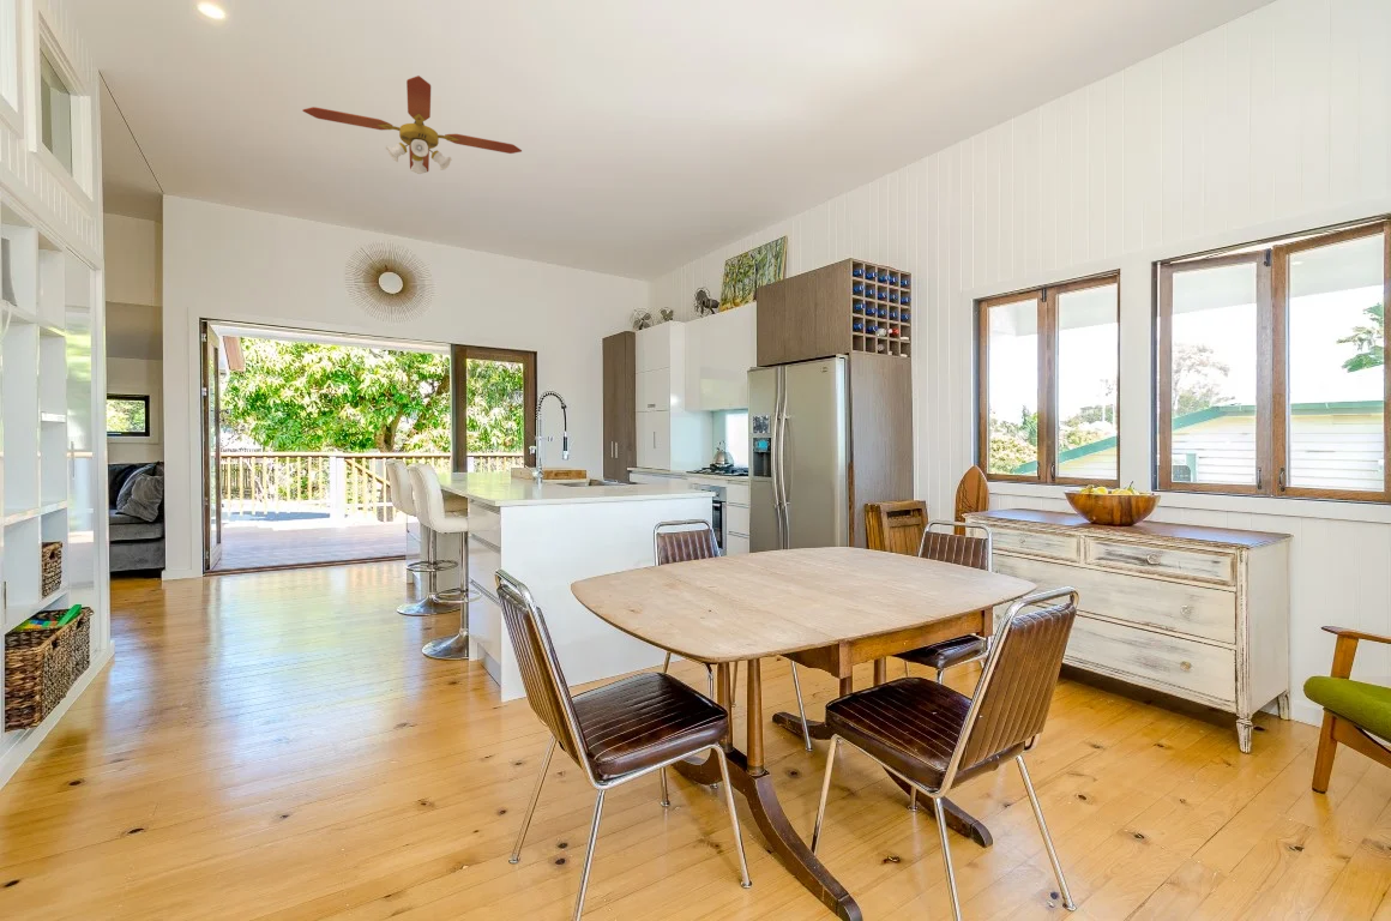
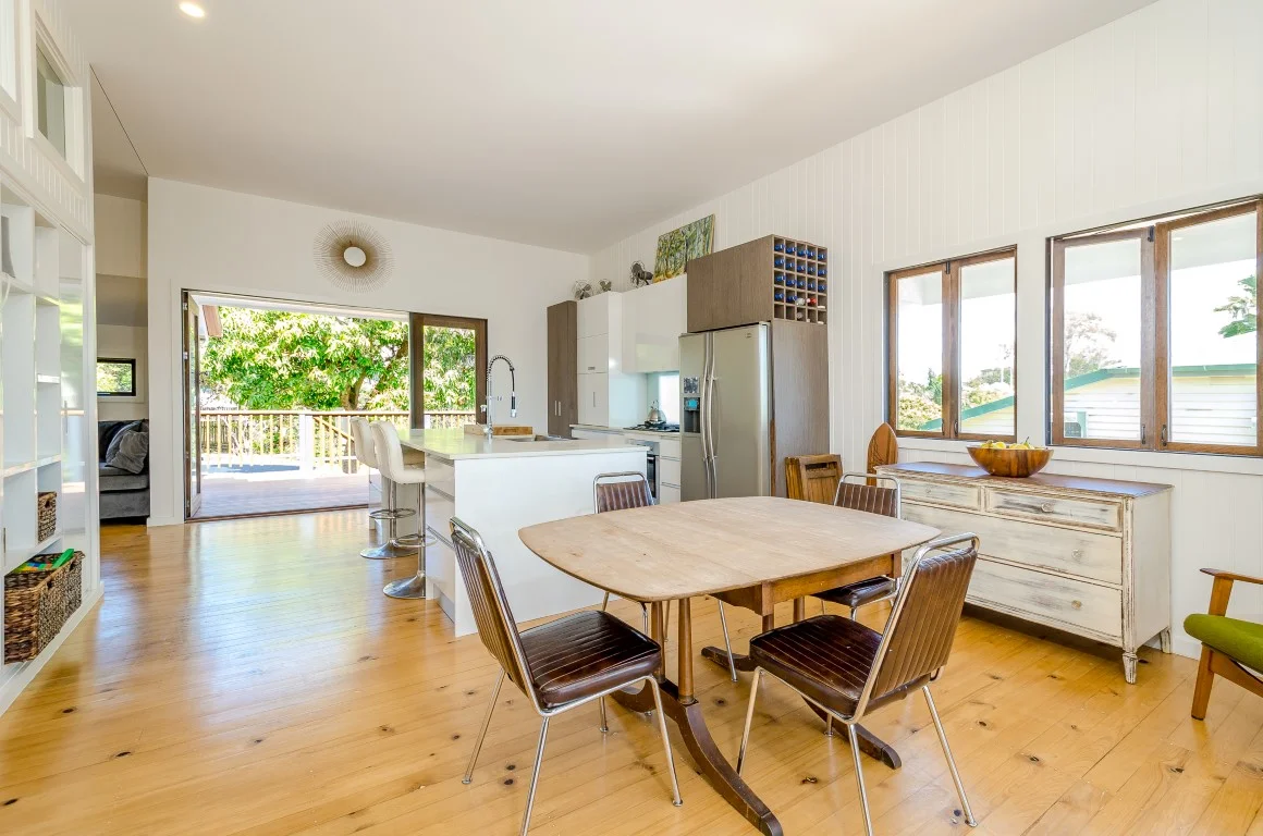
- ceiling fan [301,74,523,175]
